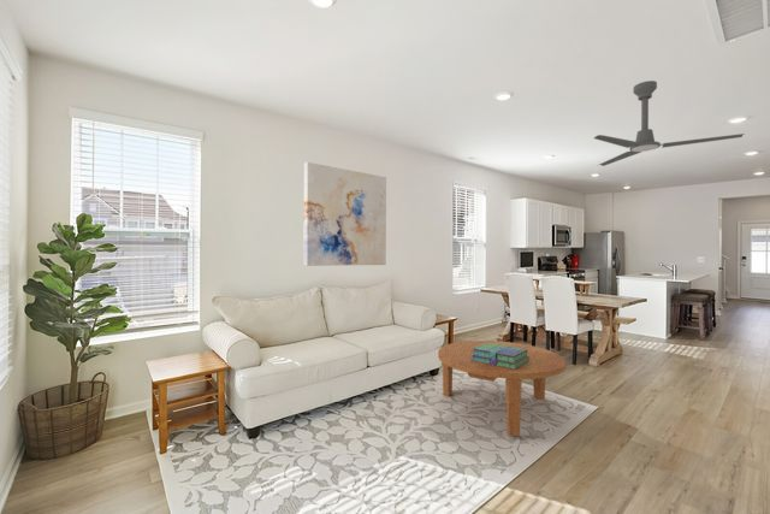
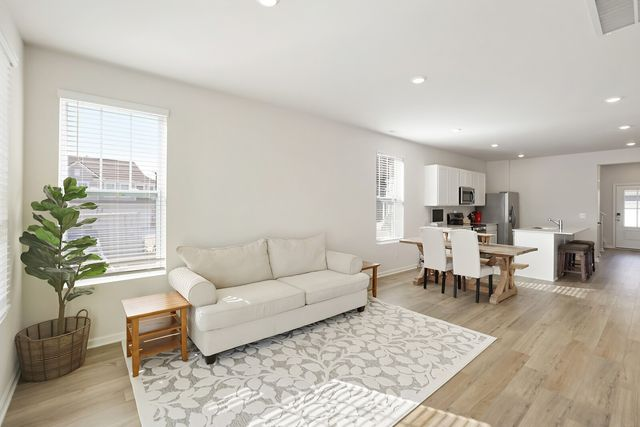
- ceiling fan [593,79,746,167]
- coffee table [437,339,567,437]
- stack of books [472,343,529,370]
- wall art [302,161,387,267]
